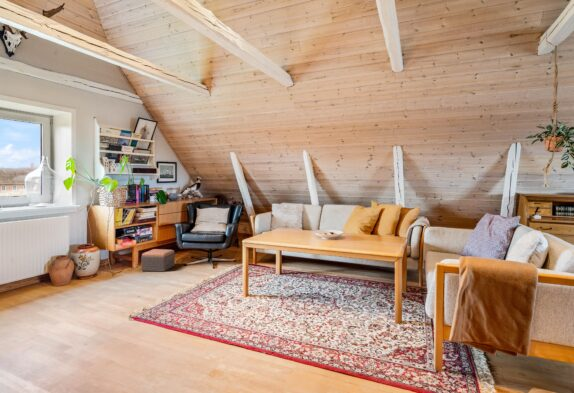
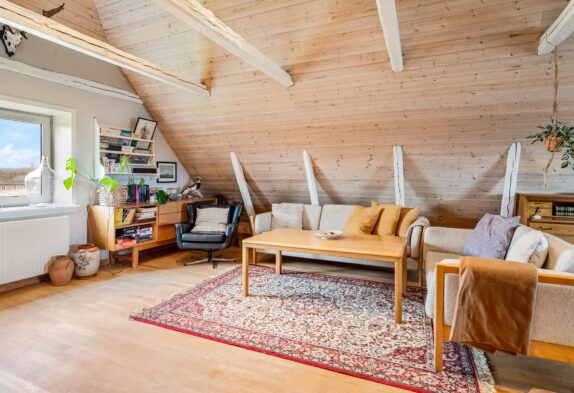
- footstool [140,248,176,272]
